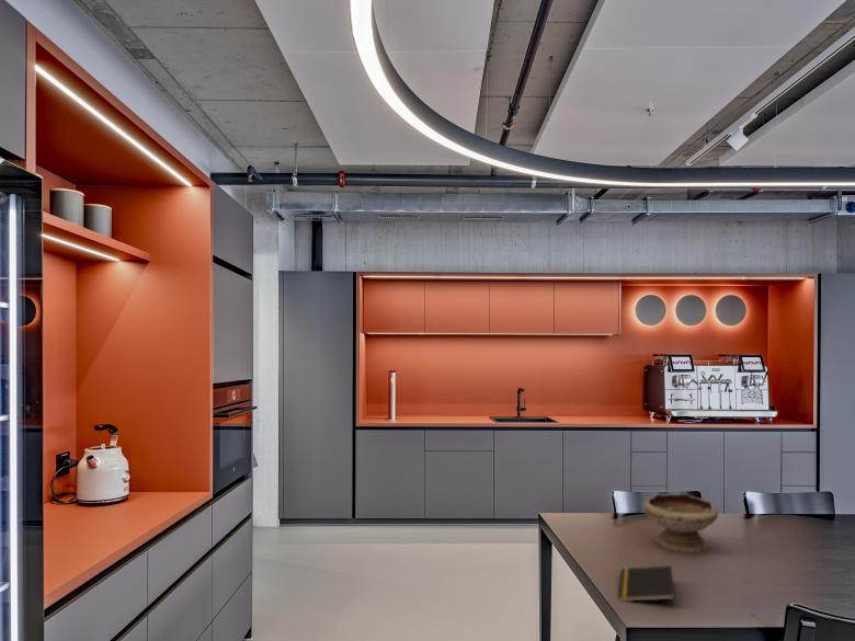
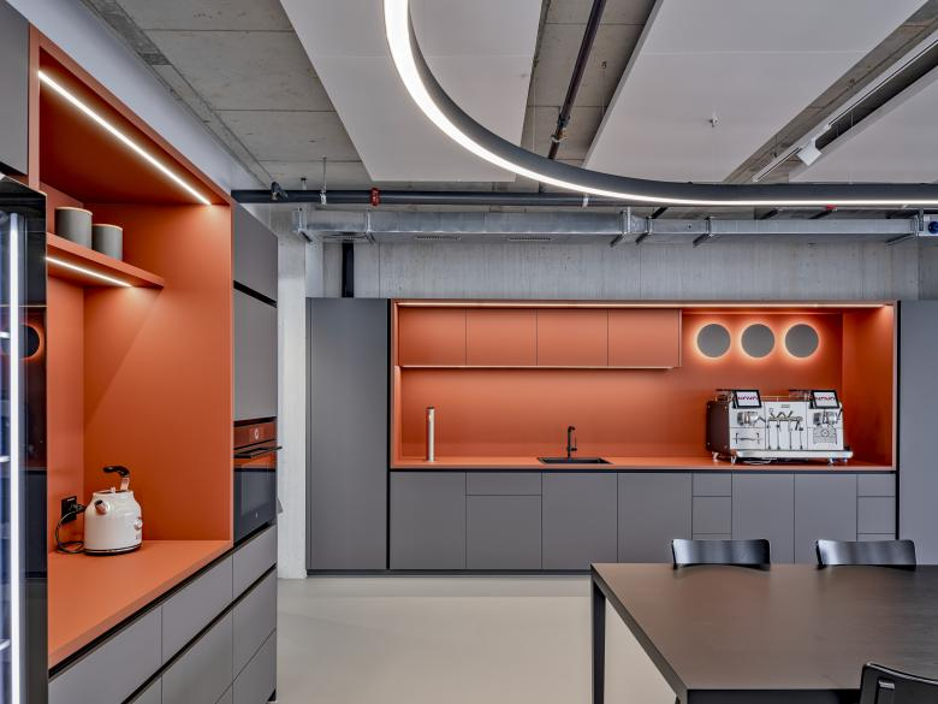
- notepad [617,564,676,603]
- bowl [642,492,719,553]
